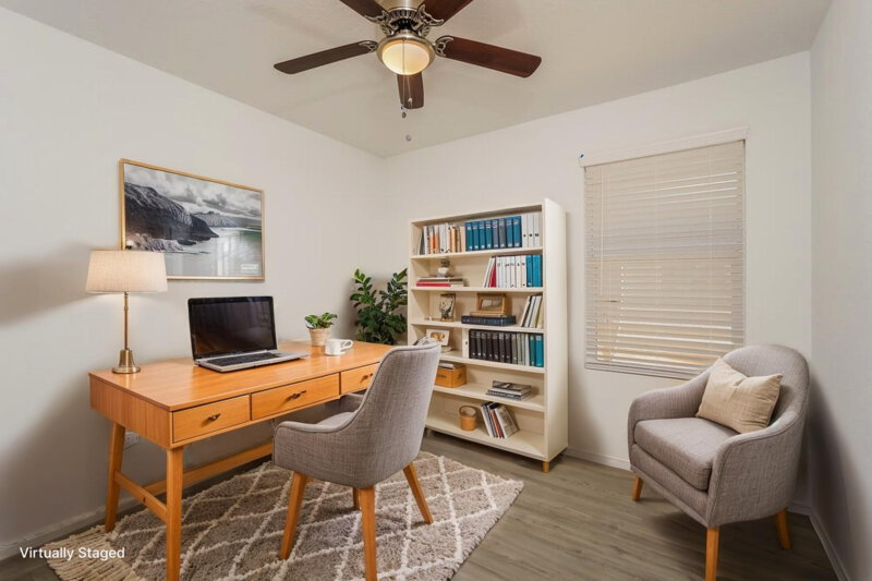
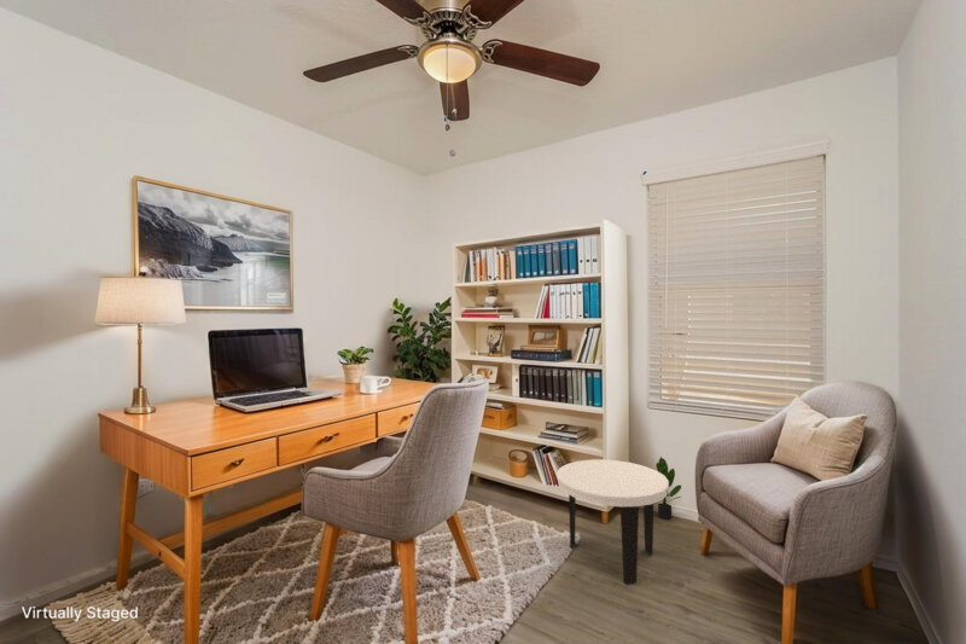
+ potted plant [654,456,682,521]
+ side table [555,458,670,585]
